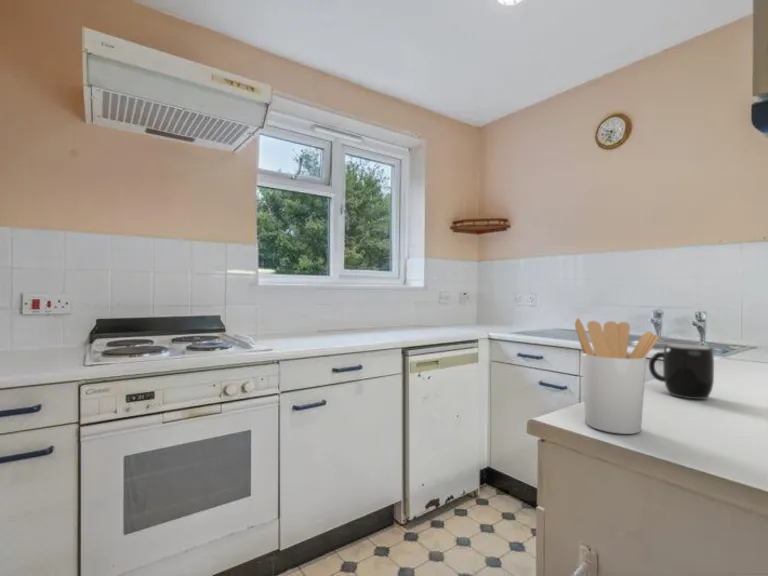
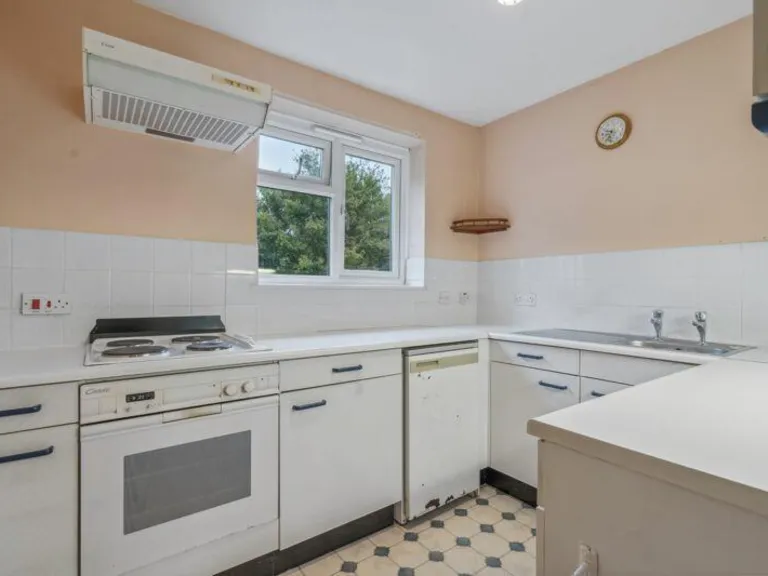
- utensil holder [574,317,660,435]
- mug [648,343,715,400]
